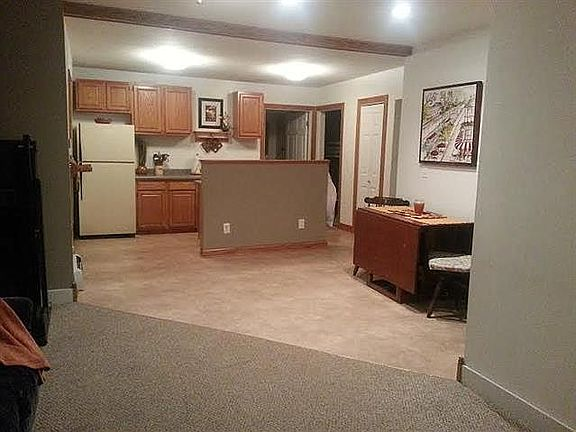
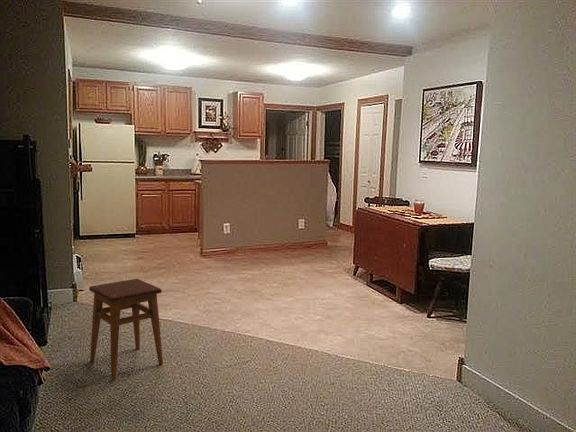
+ stool [88,278,164,380]
